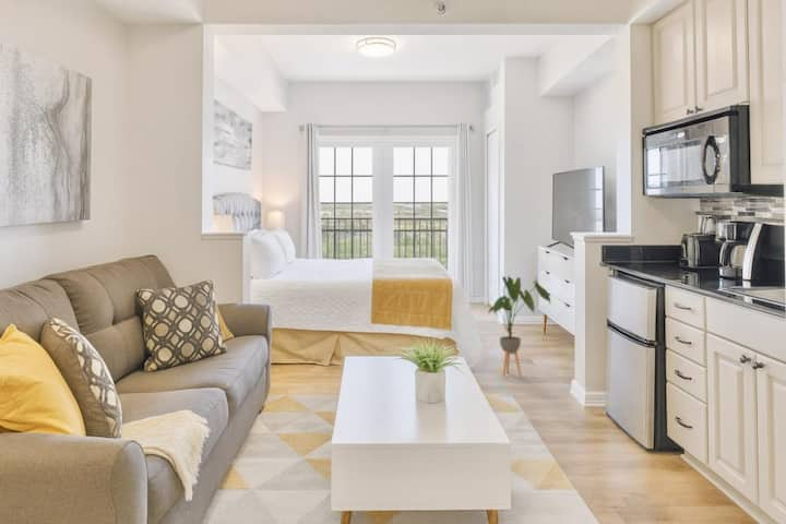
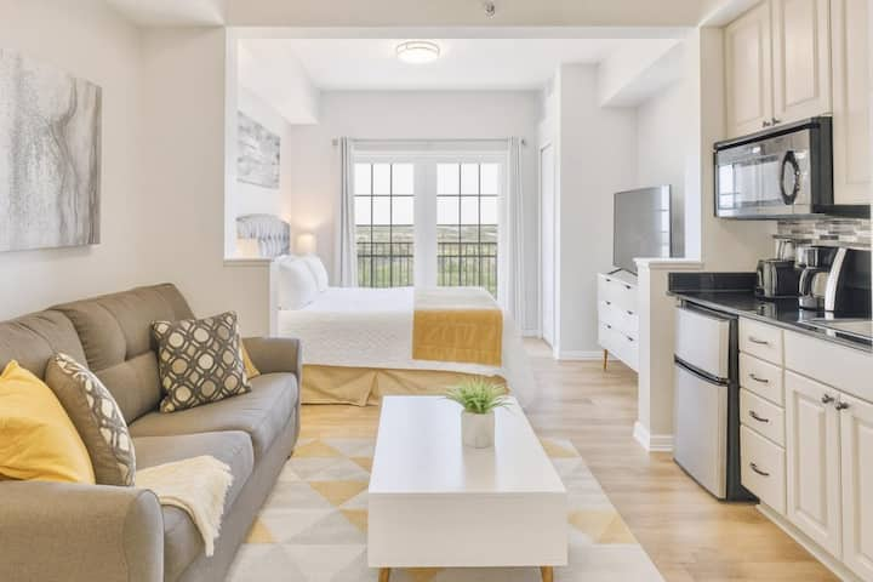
- house plant [488,275,552,378]
